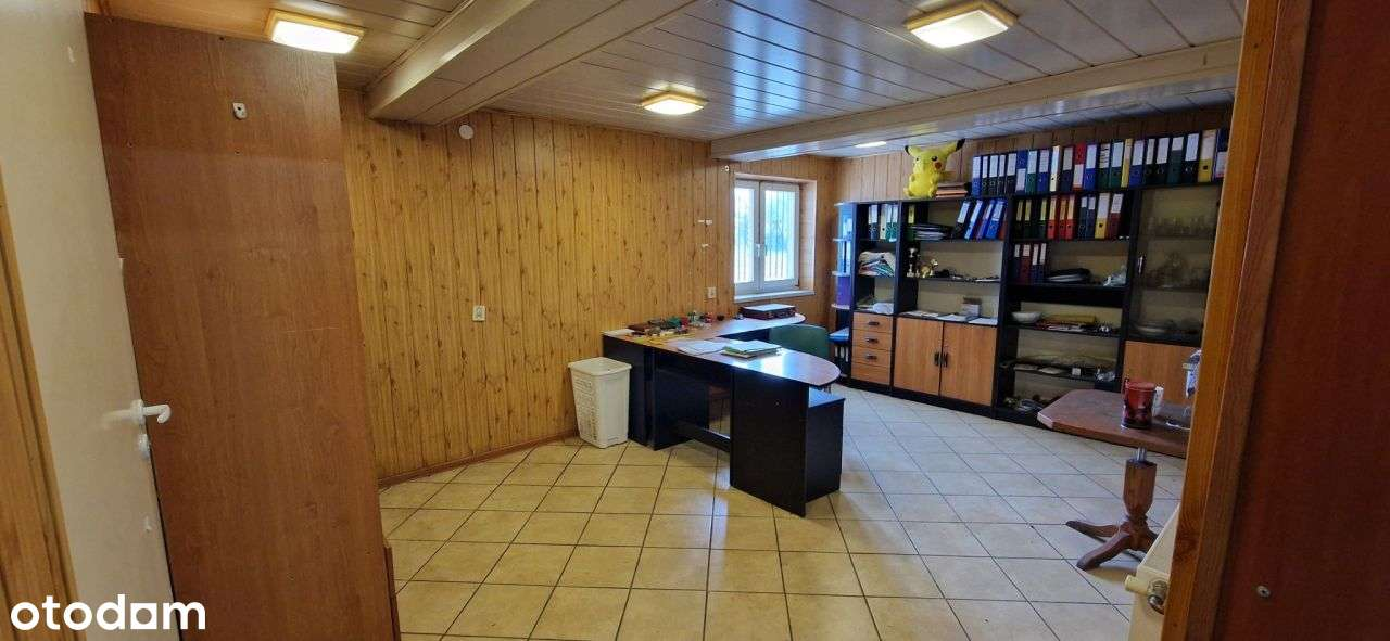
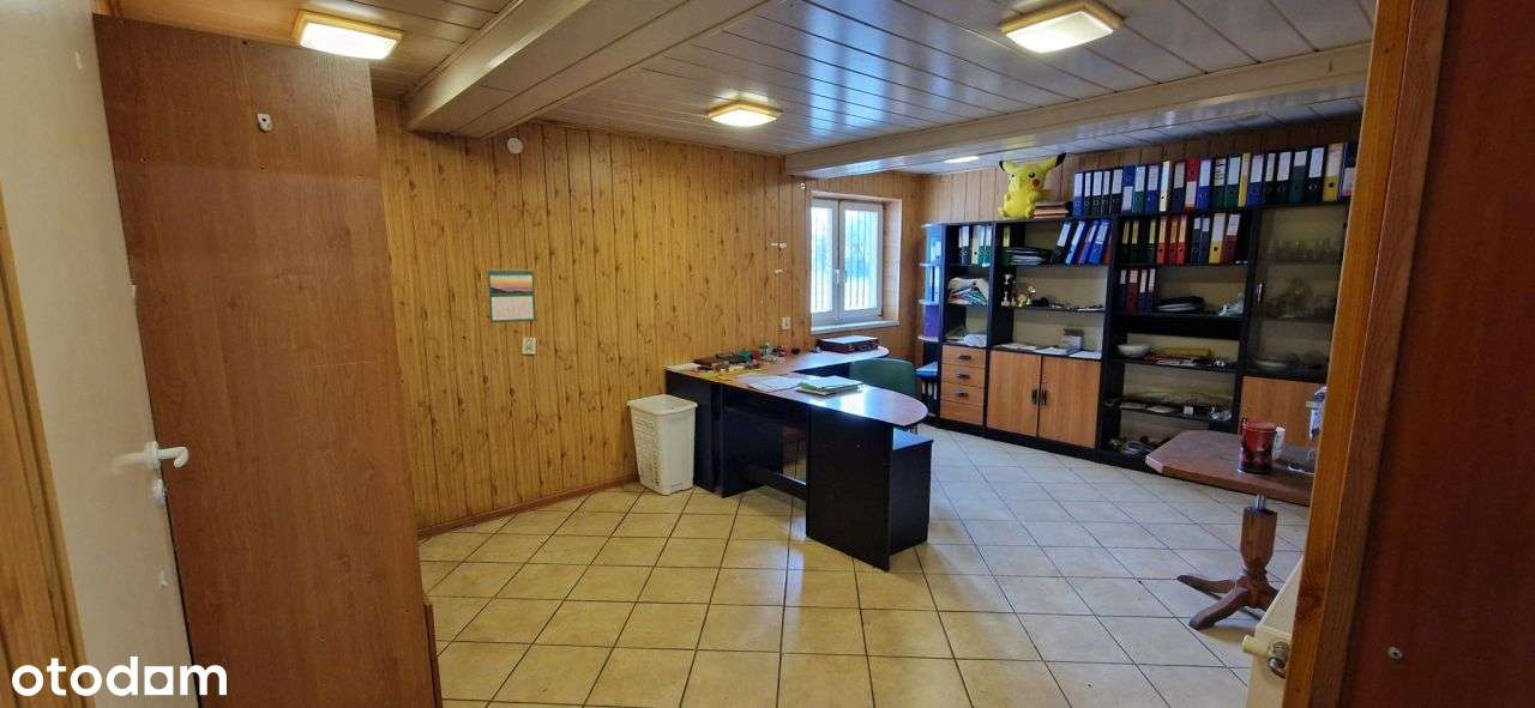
+ calendar [486,268,537,325]
